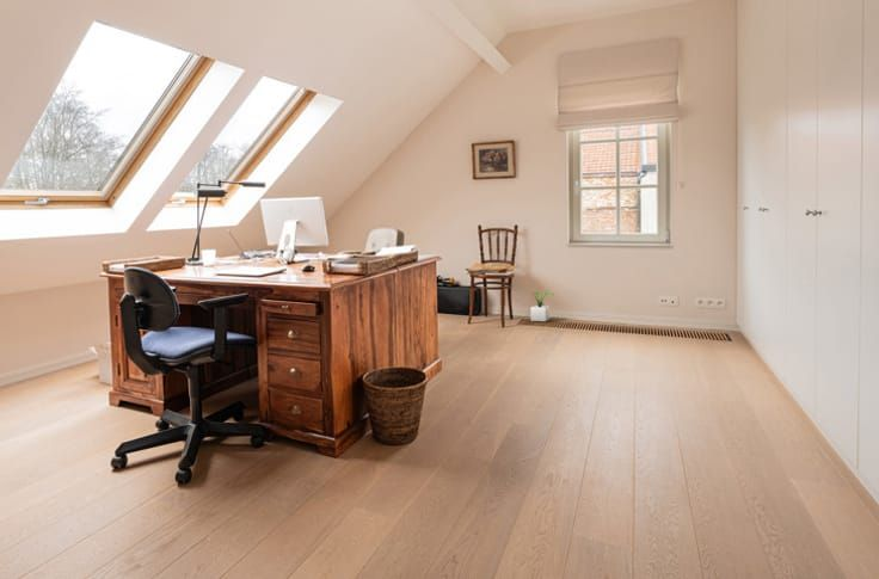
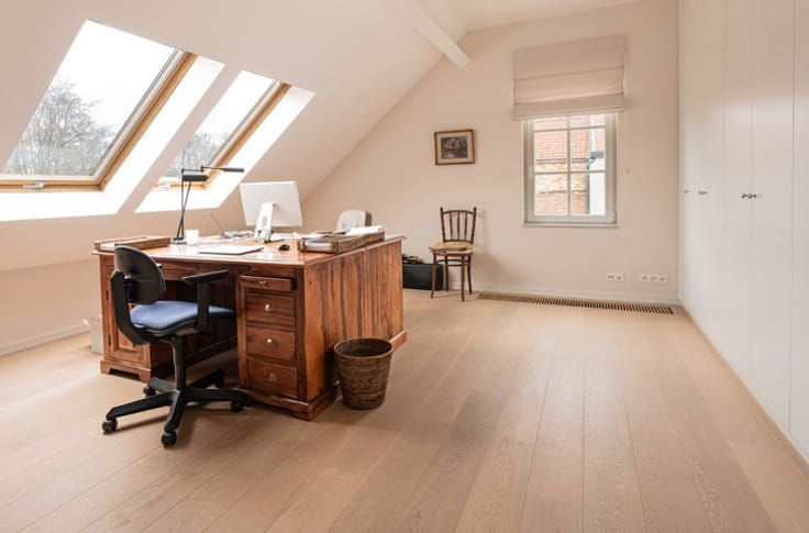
- potted plant [516,289,555,322]
